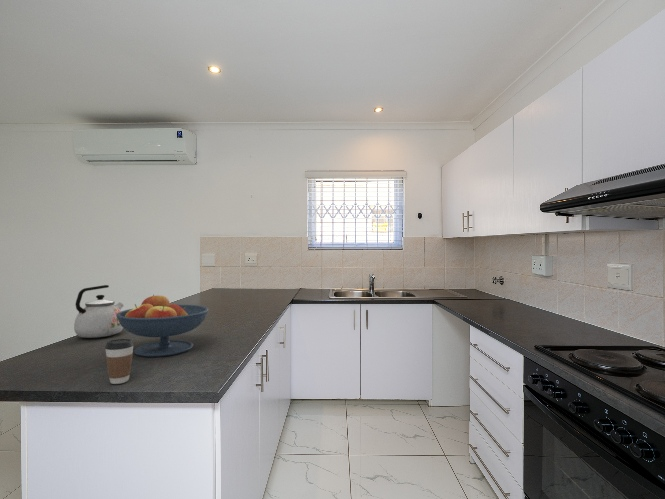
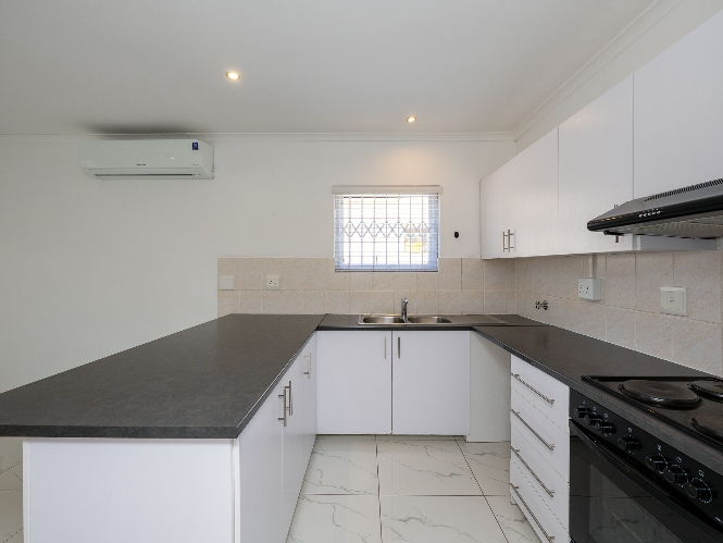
- kettle [73,284,125,339]
- fruit bowl [116,294,210,358]
- coffee cup [104,338,135,385]
